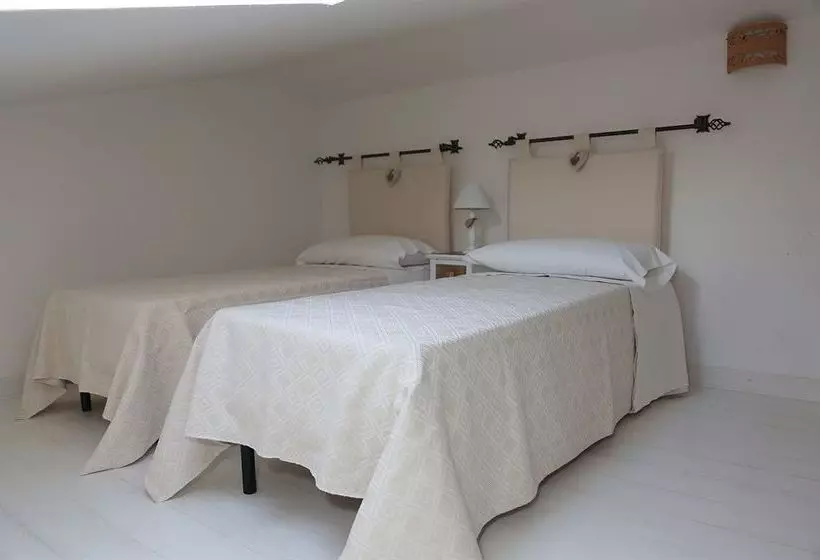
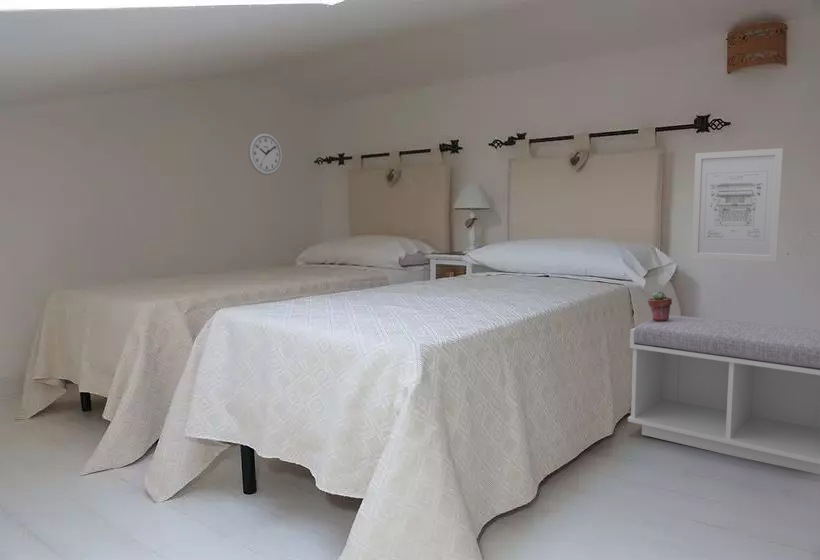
+ wall art [690,147,784,263]
+ bench [627,314,820,475]
+ potted succulent [647,289,673,321]
+ wall clock [247,132,283,176]
